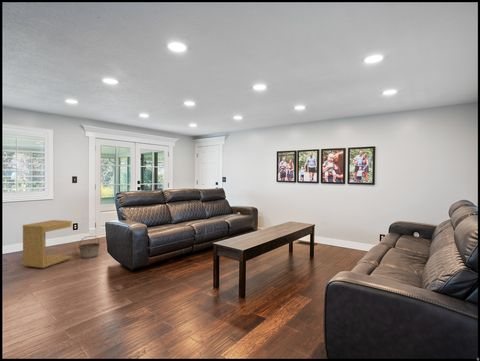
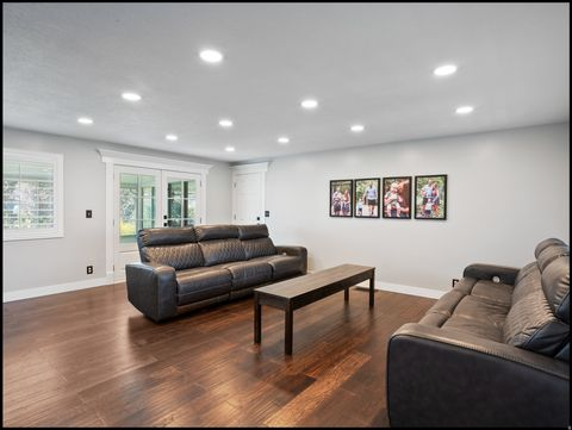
- side table [22,219,73,269]
- basket [78,235,101,259]
